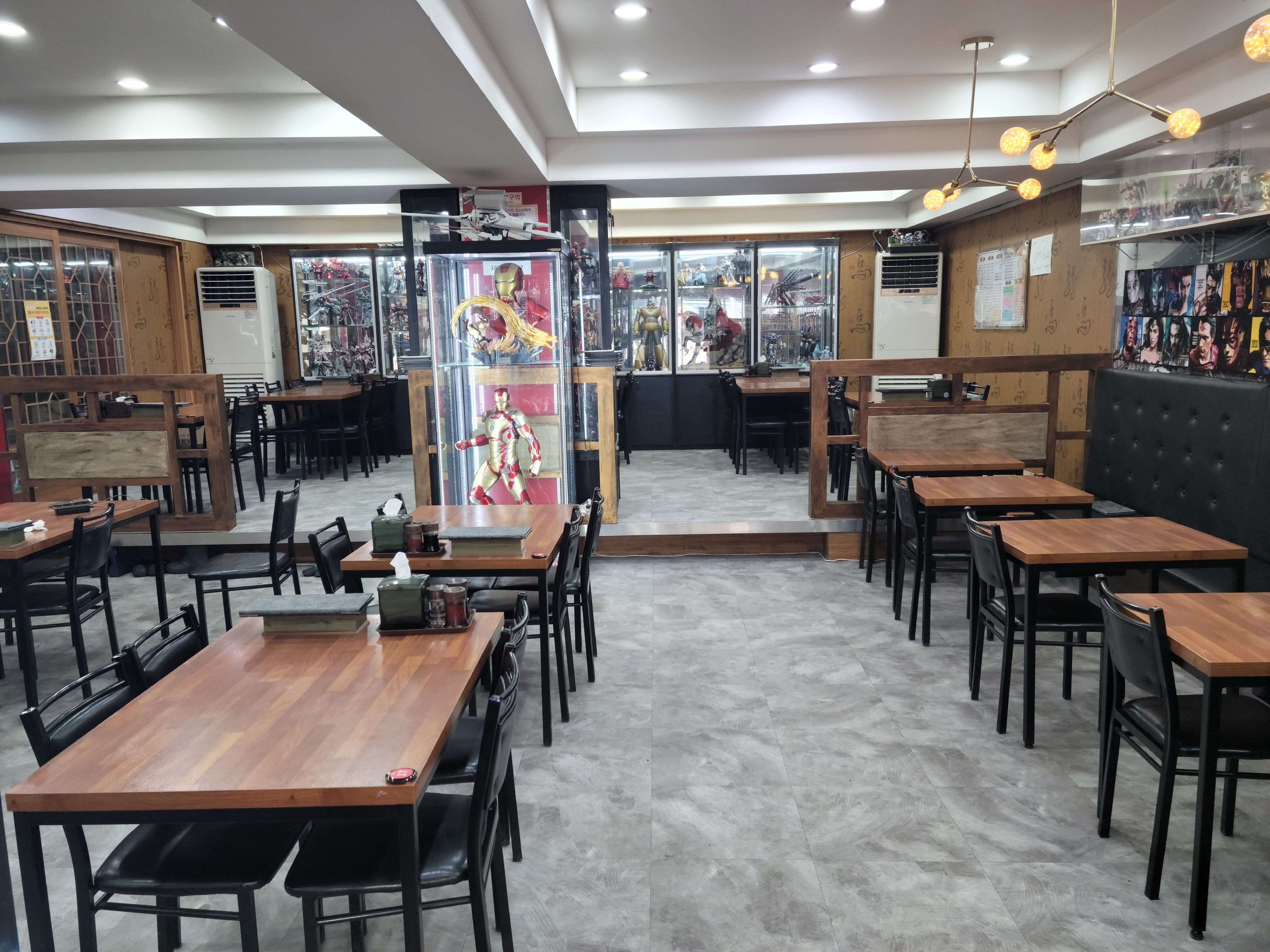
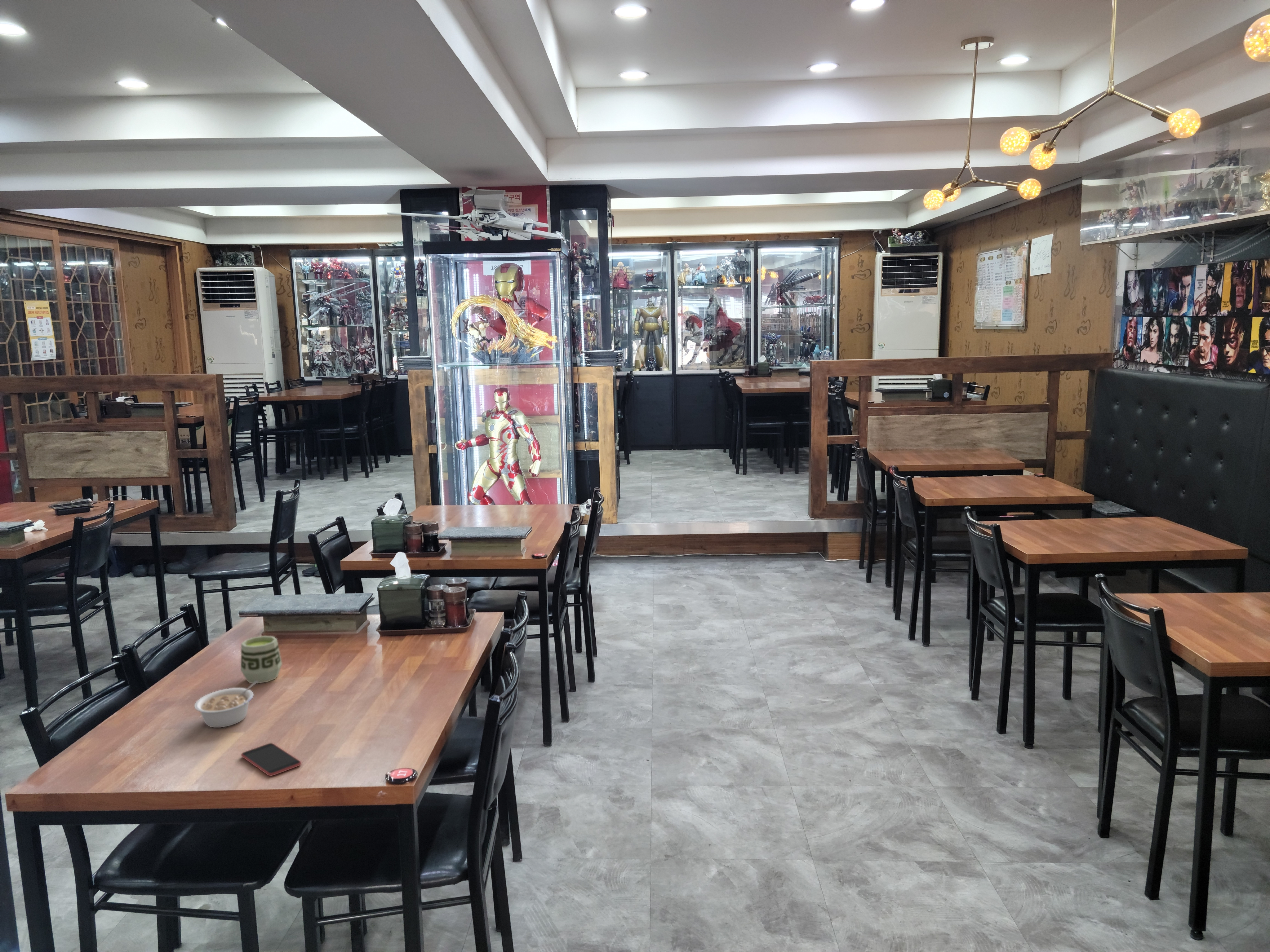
+ smartphone [241,743,302,776]
+ legume [194,681,258,728]
+ cup [240,636,282,684]
